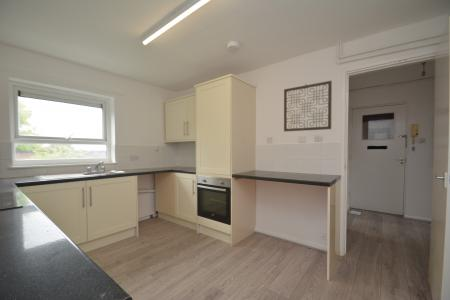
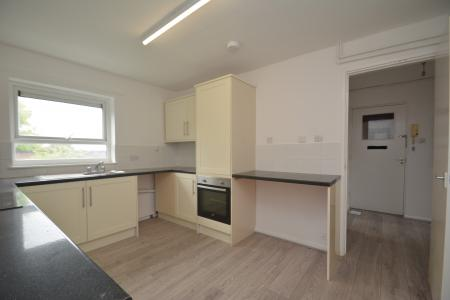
- wall art [283,80,333,133]
